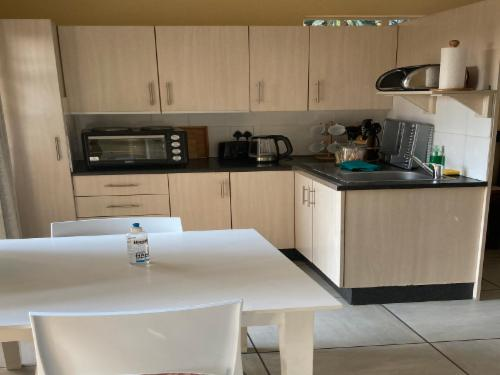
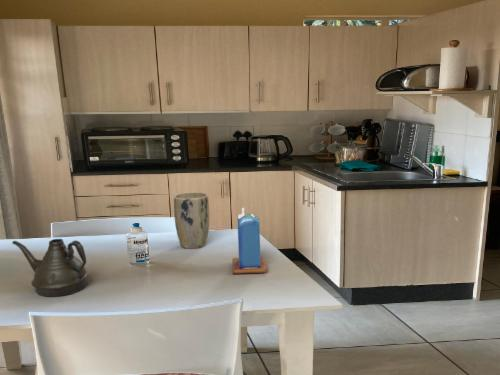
+ teapot [11,238,89,298]
+ candle [232,207,268,275]
+ plant pot [173,191,210,250]
